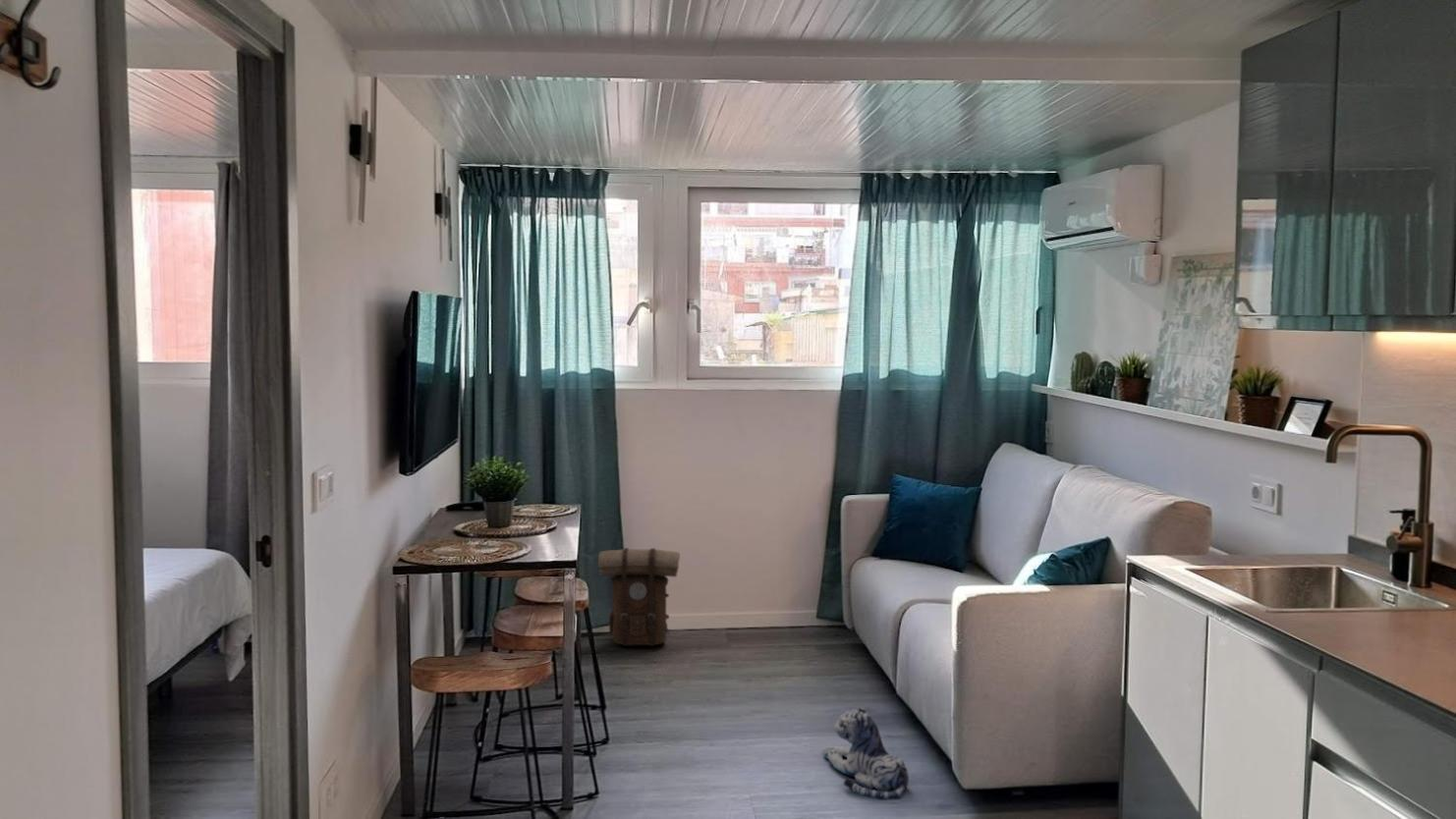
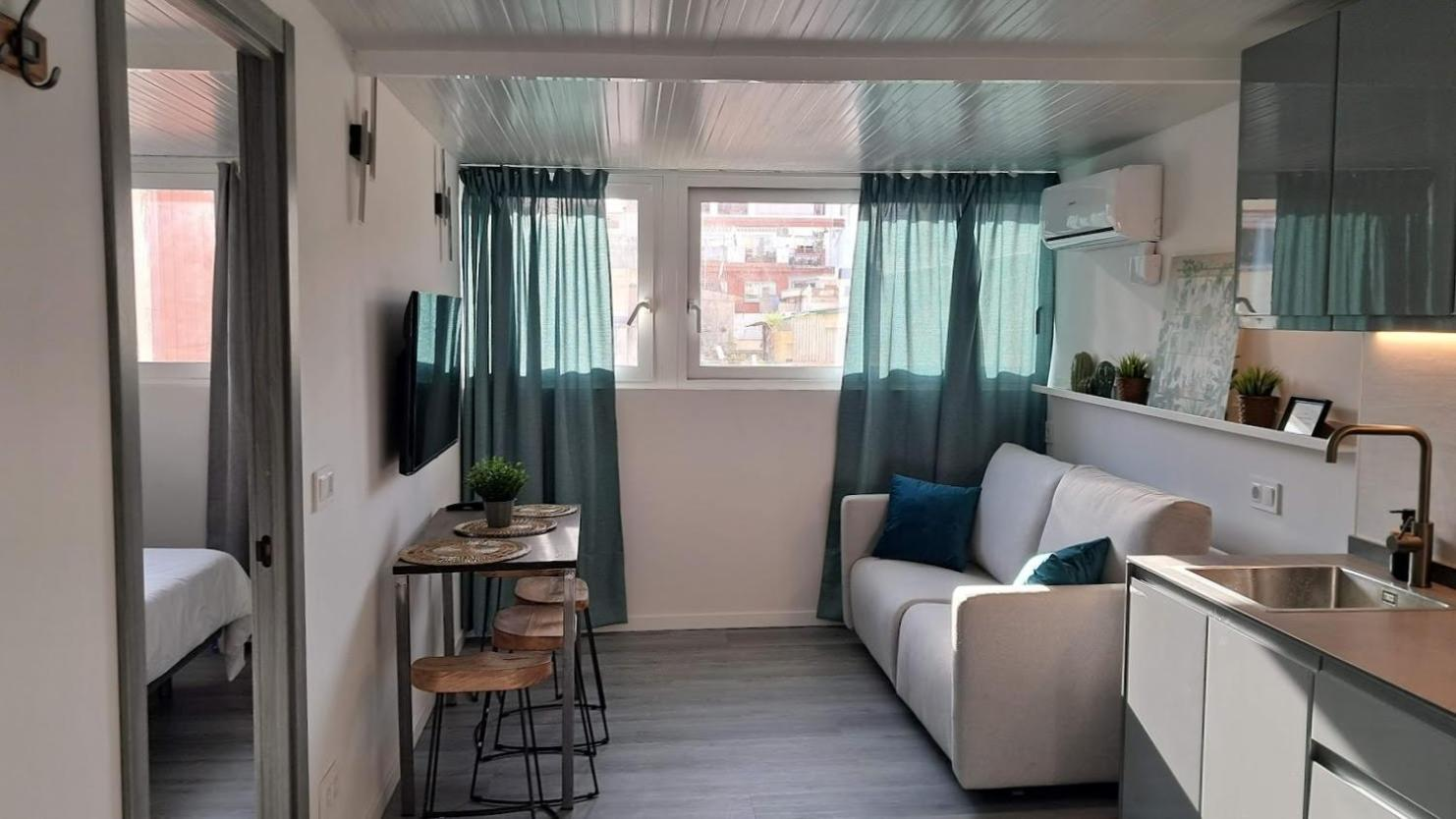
- plush toy [822,707,910,801]
- backpack [597,547,681,647]
